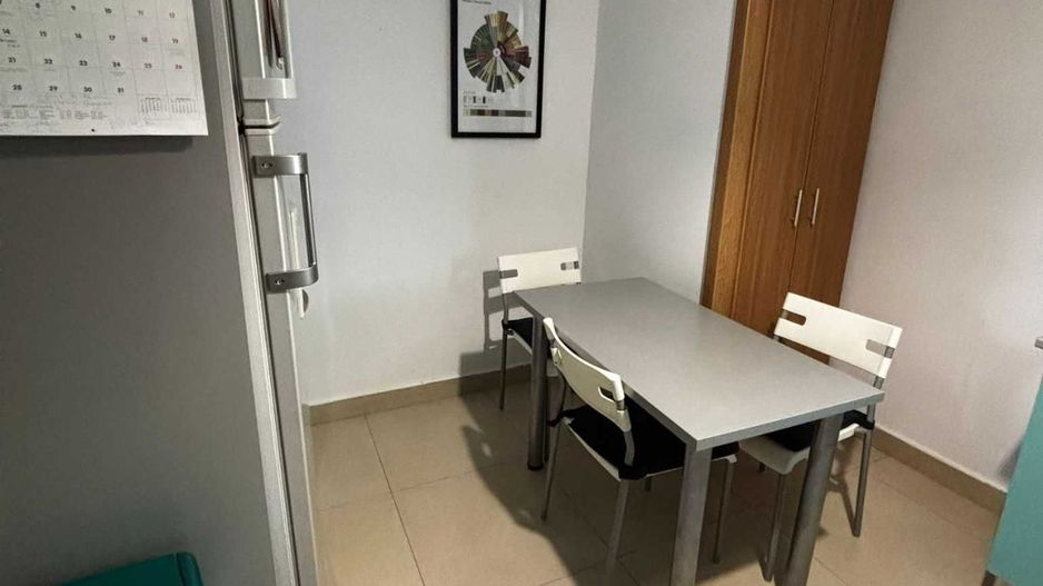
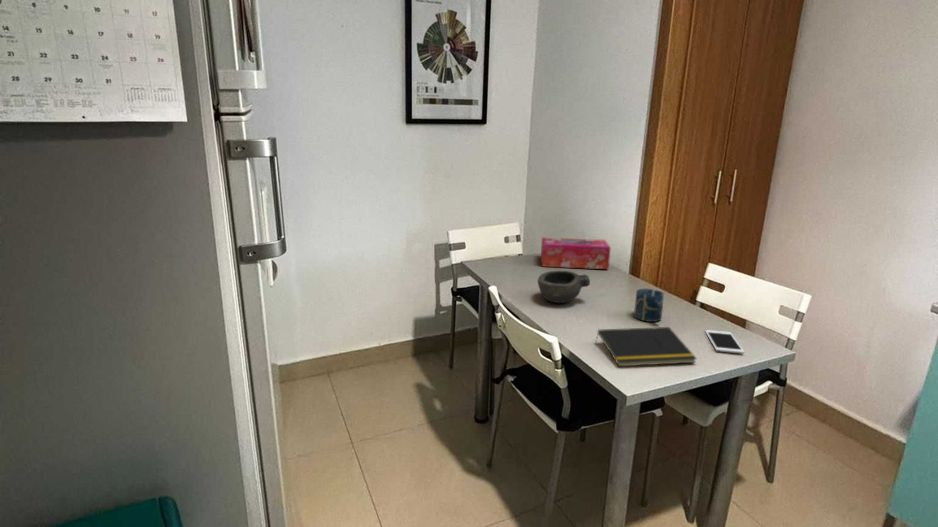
+ tissue box [540,237,612,270]
+ bowl [537,270,591,304]
+ cup [633,288,665,323]
+ notepad [594,326,698,367]
+ cell phone [704,329,745,354]
